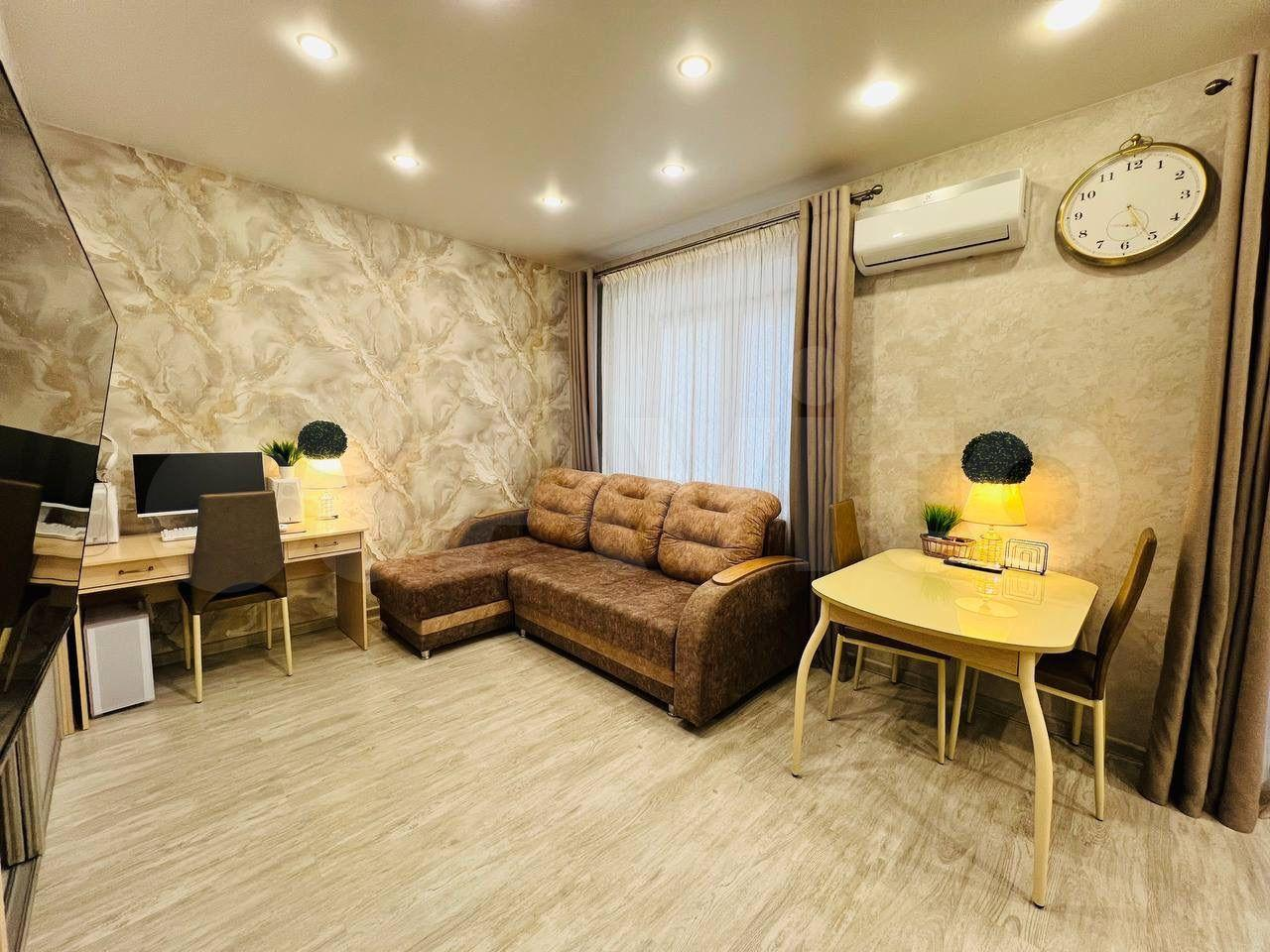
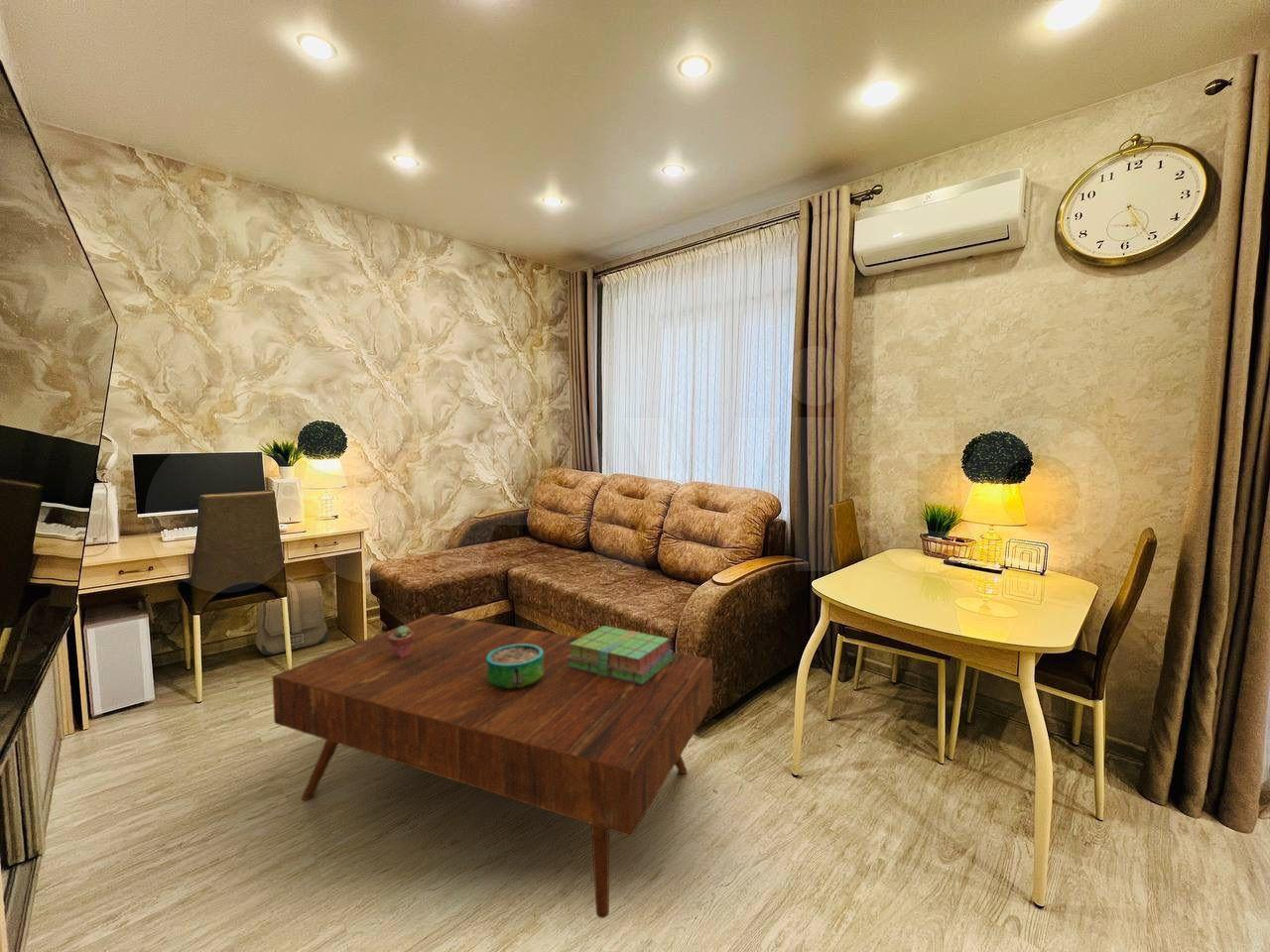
+ backpack [254,577,329,656]
+ decorative bowl [486,644,544,690]
+ coffee table [272,613,713,919]
+ stack of books [567,625,674,685]
+ potted succulent [388,625,414,658]
